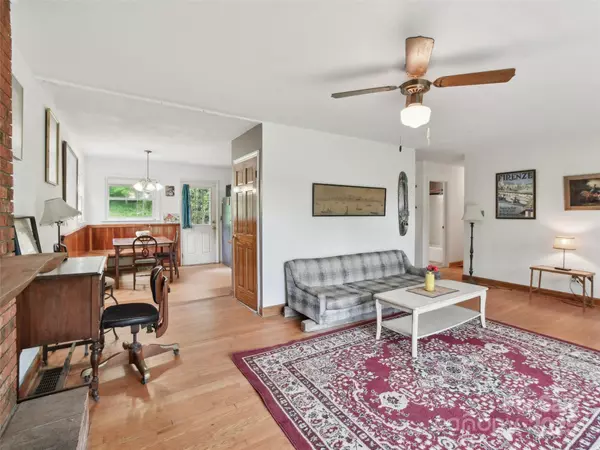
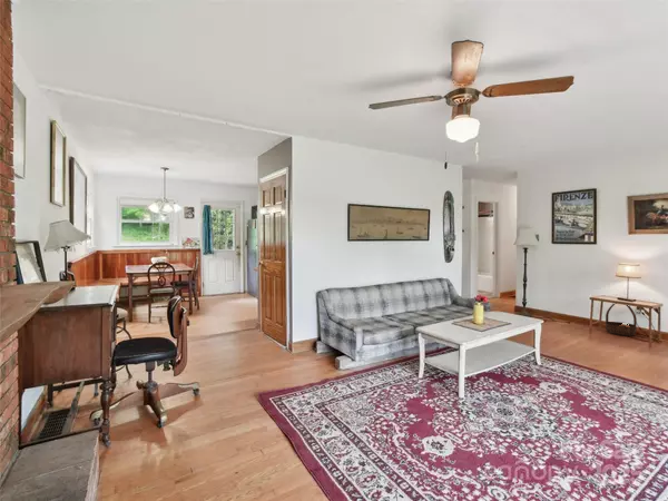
+ basket [605,303,638,337]
